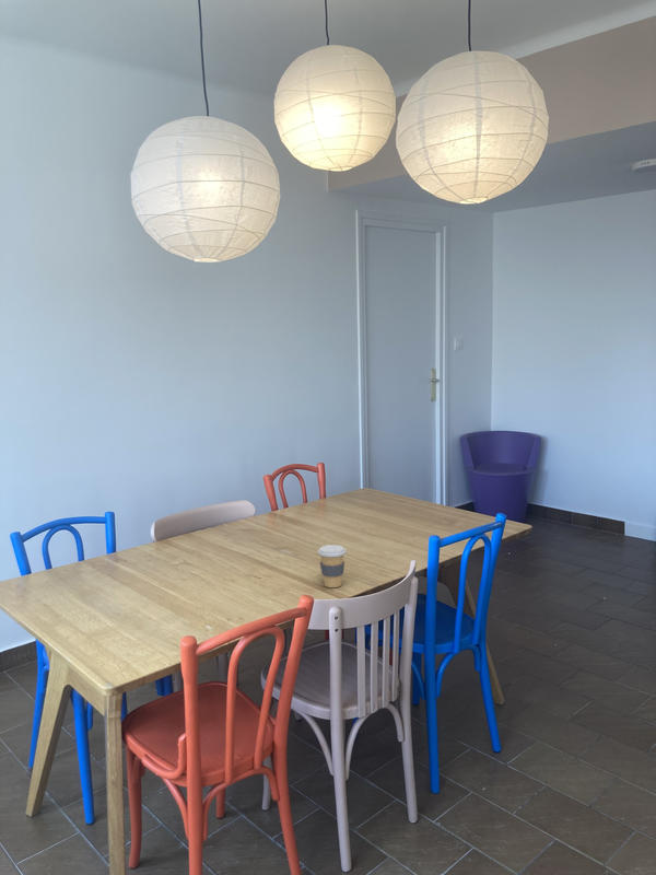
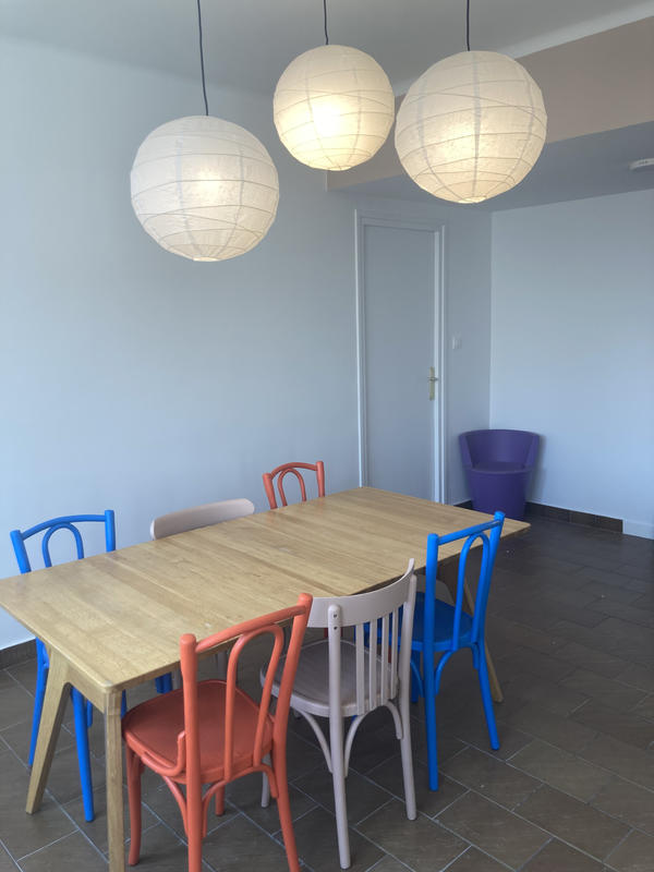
- coffee cup [317,544,348,588]
